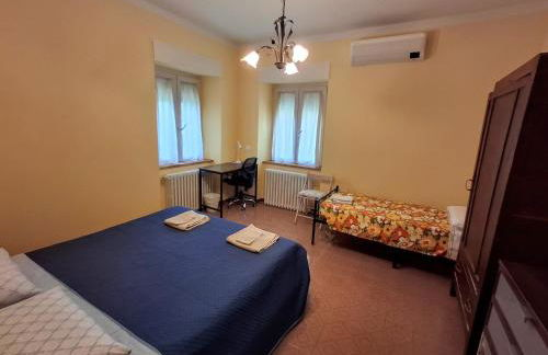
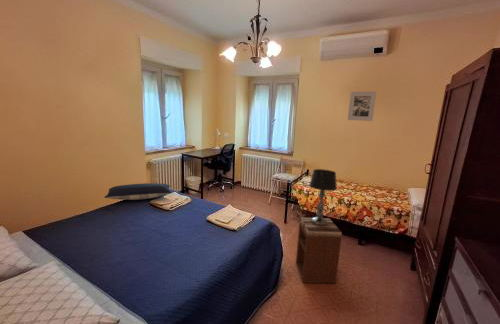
+ table lamp [308,168,338,226]
+ pillow [103,182,173,201]
+ nightstand [295,216,343,285]
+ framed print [347,90,377,122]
